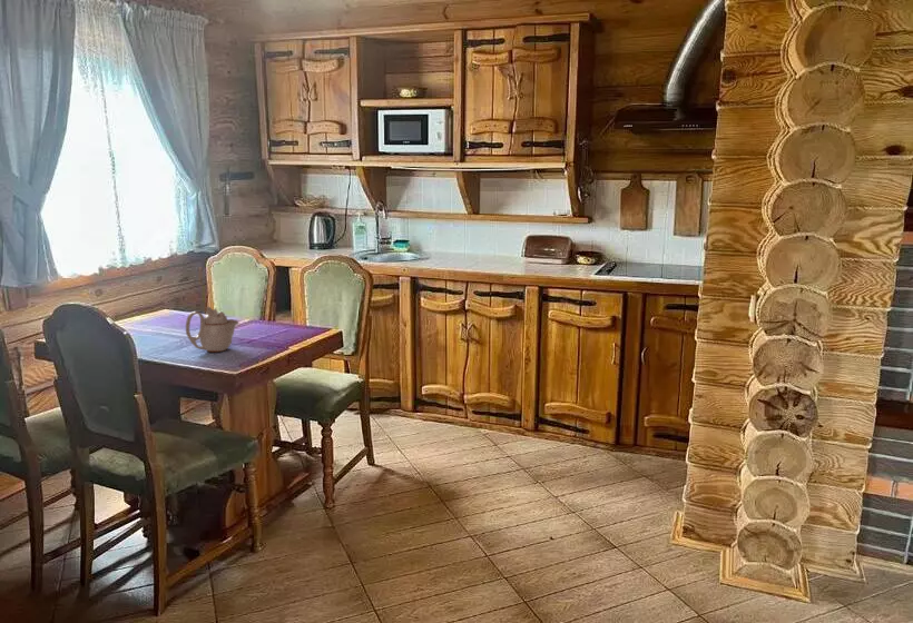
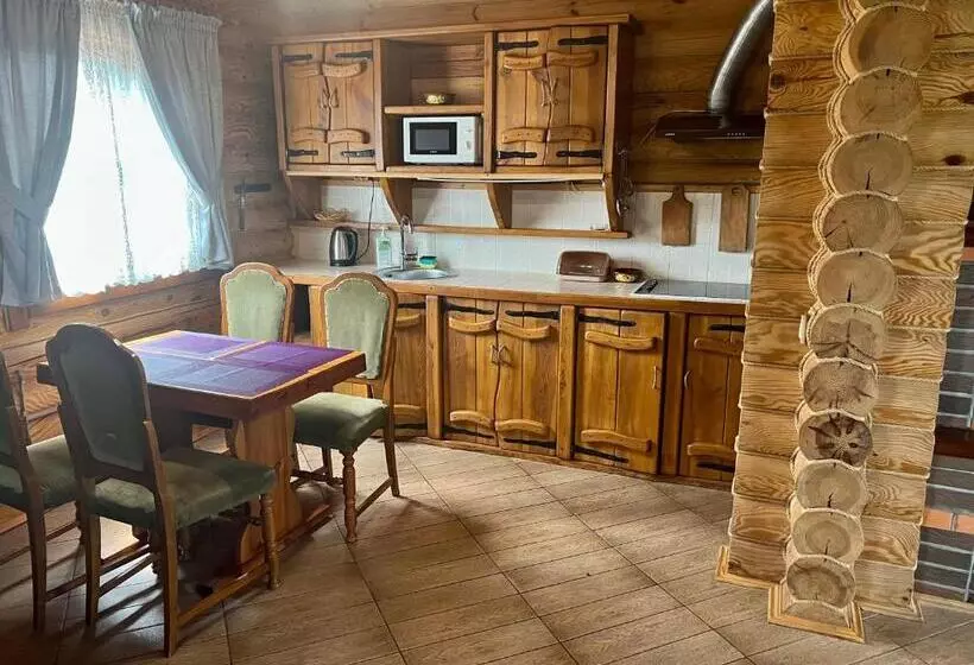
- teapot [185,306,239,353]
